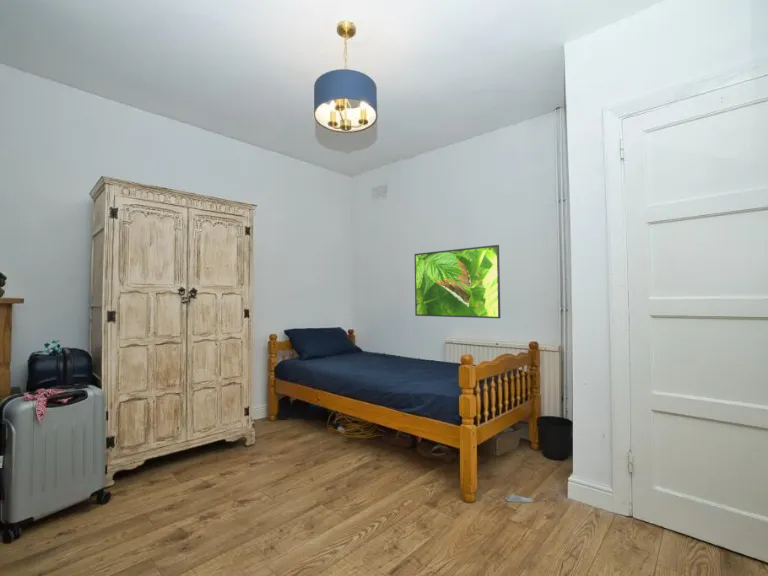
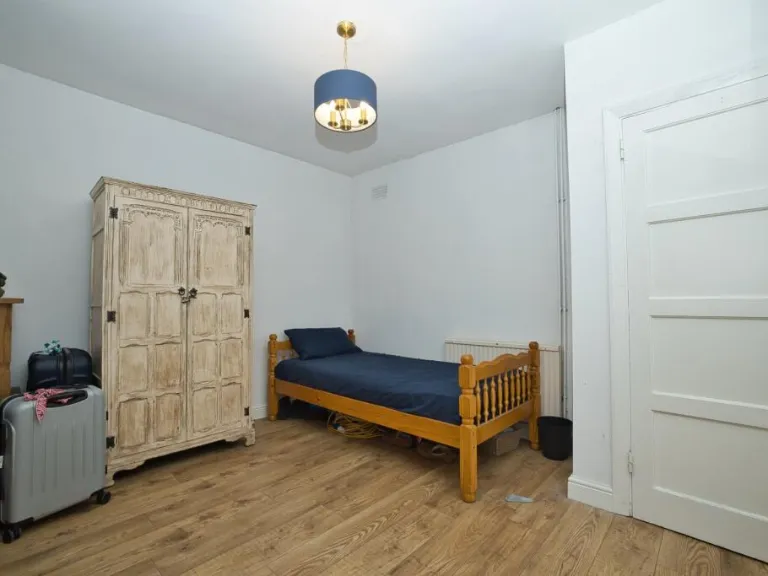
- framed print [414,244,501,319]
